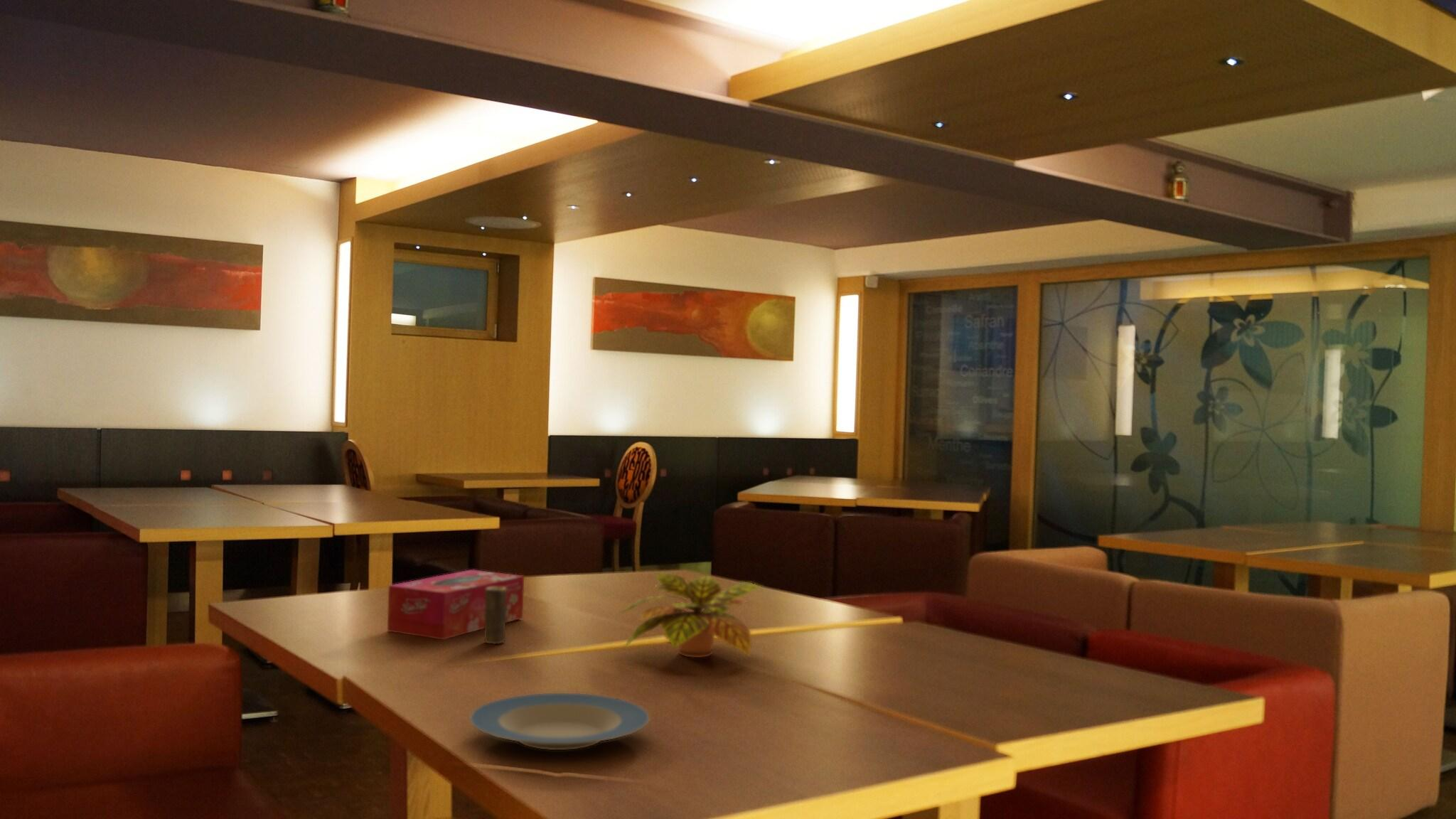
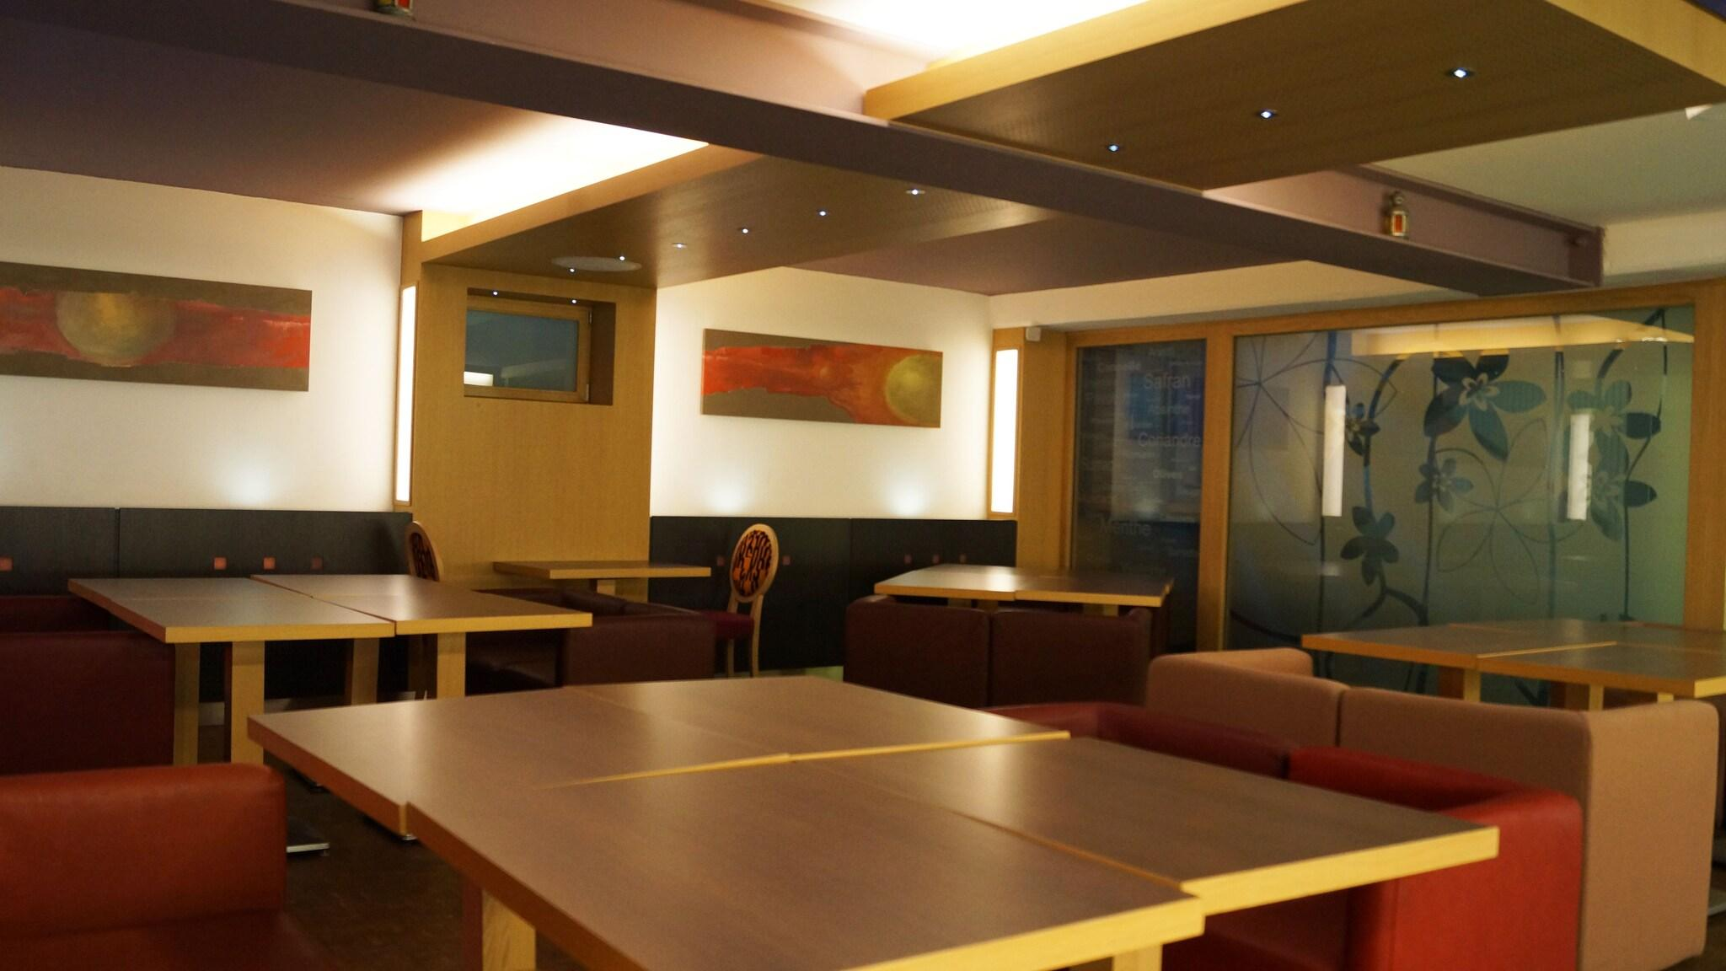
- tissue box [387,569,525,641]
- plant [615,573,765,658]
- candle [483,587,507,645]
- plate [469,692,650,751]
